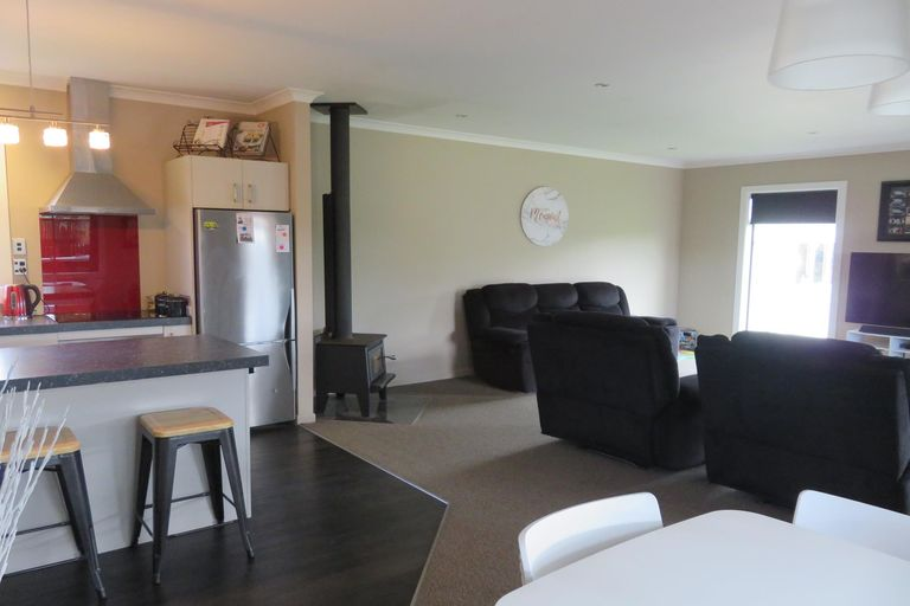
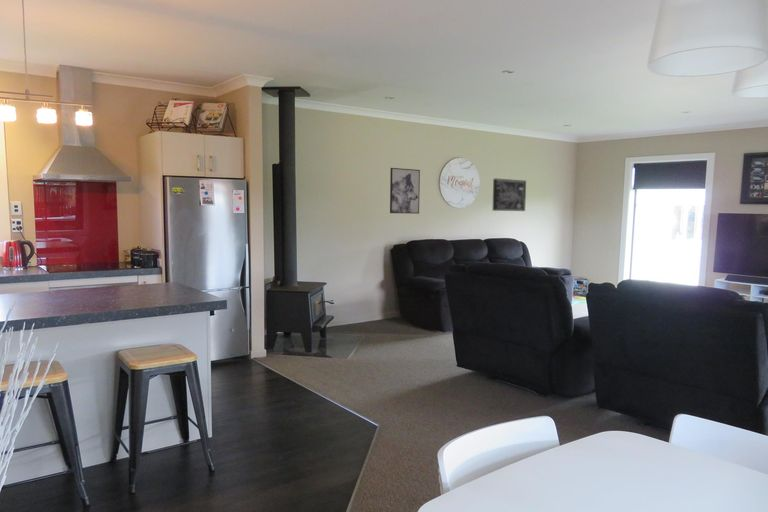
+ wall art [492,178,527,212]
+ wall art [389,167,421,215]
